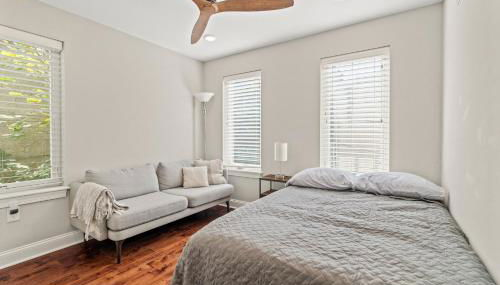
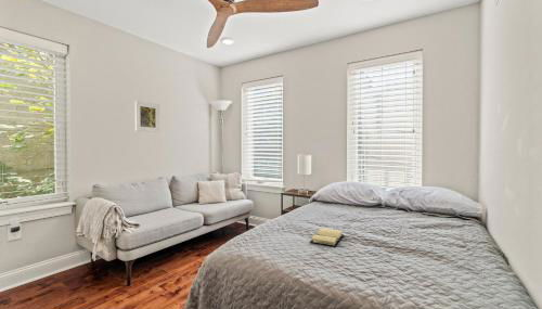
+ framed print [134,100,160,133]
+ book [309,228,345,247]
